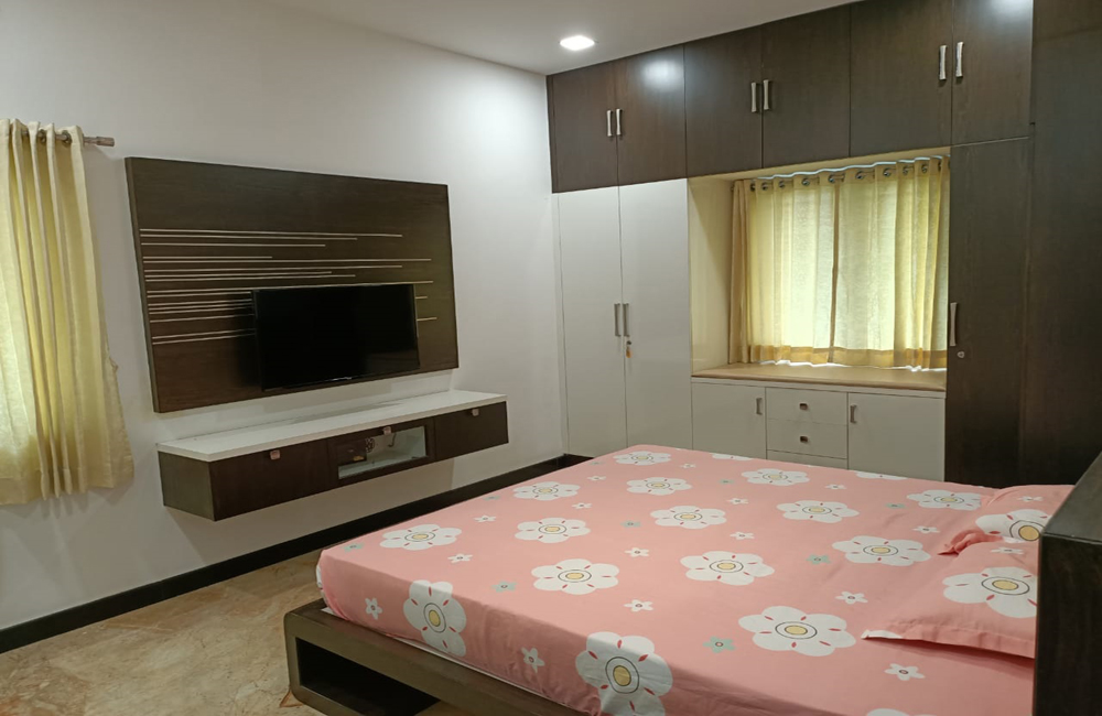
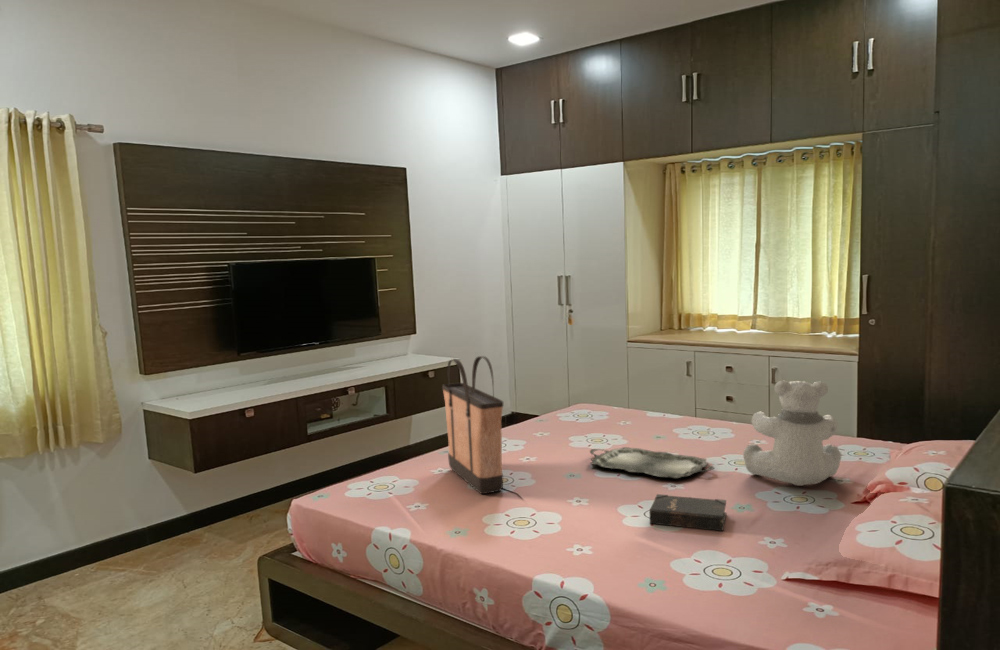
+ hardback book [649,493,727,532]
+ teddy bear [742,380,842,487]
+ shopping bag [441,355,505,495]
+ serving tray [589,446,715,479]
